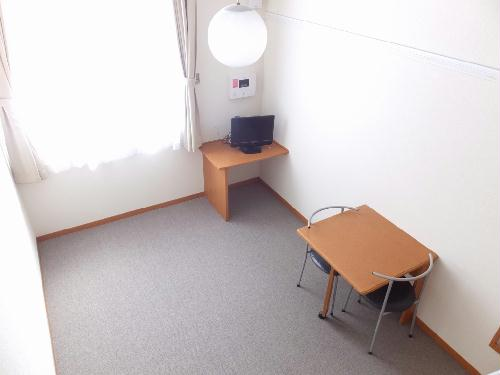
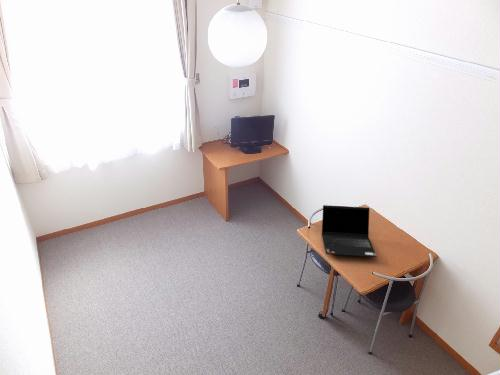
+ laptop computer [321,204,377,258]
